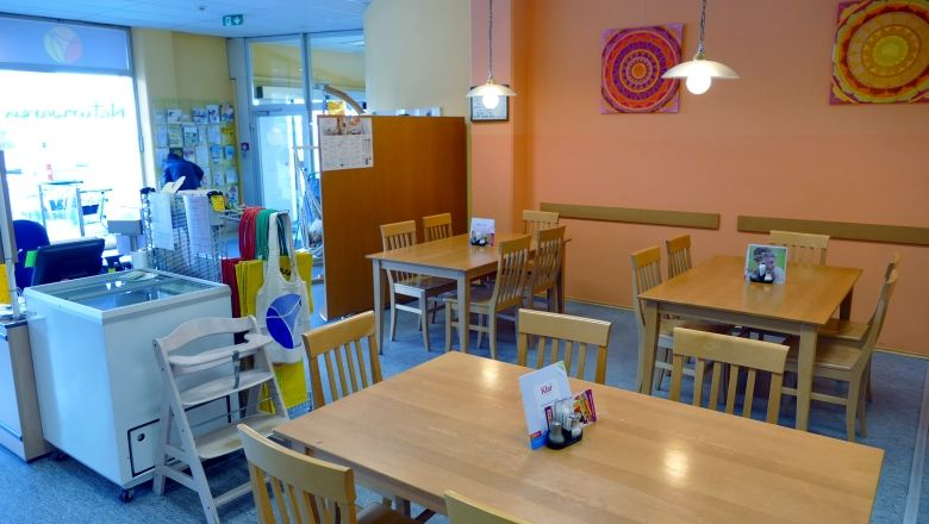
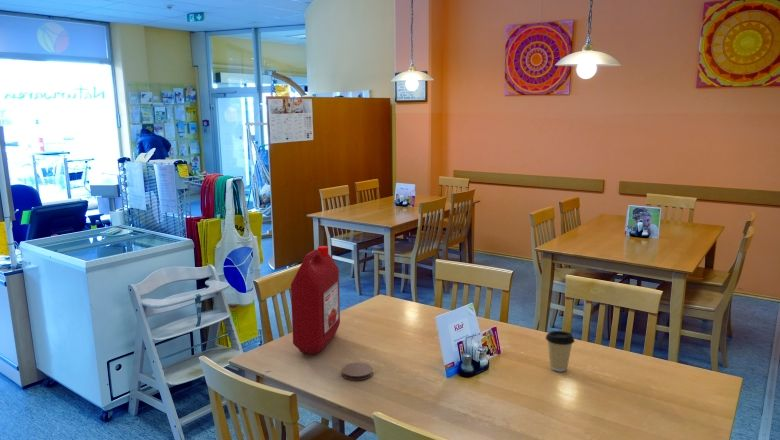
+ coffee cup [545,330,576,372]
+ ketchup jug [290,245,341,355]
+ coaster [341,362,374,381]
